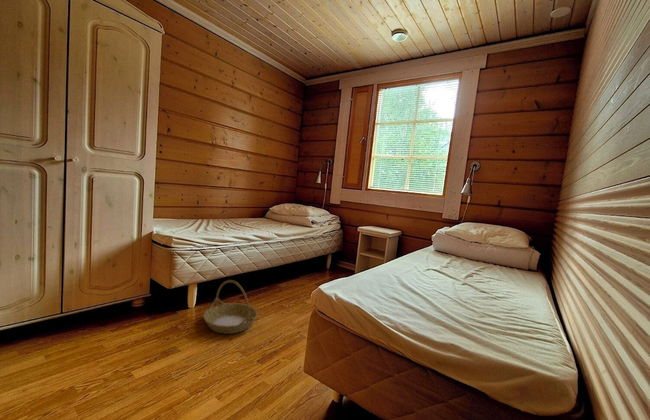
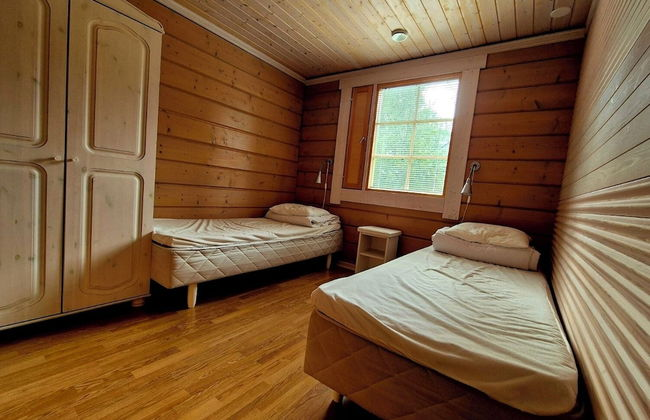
- basket [202,279,259,335]
